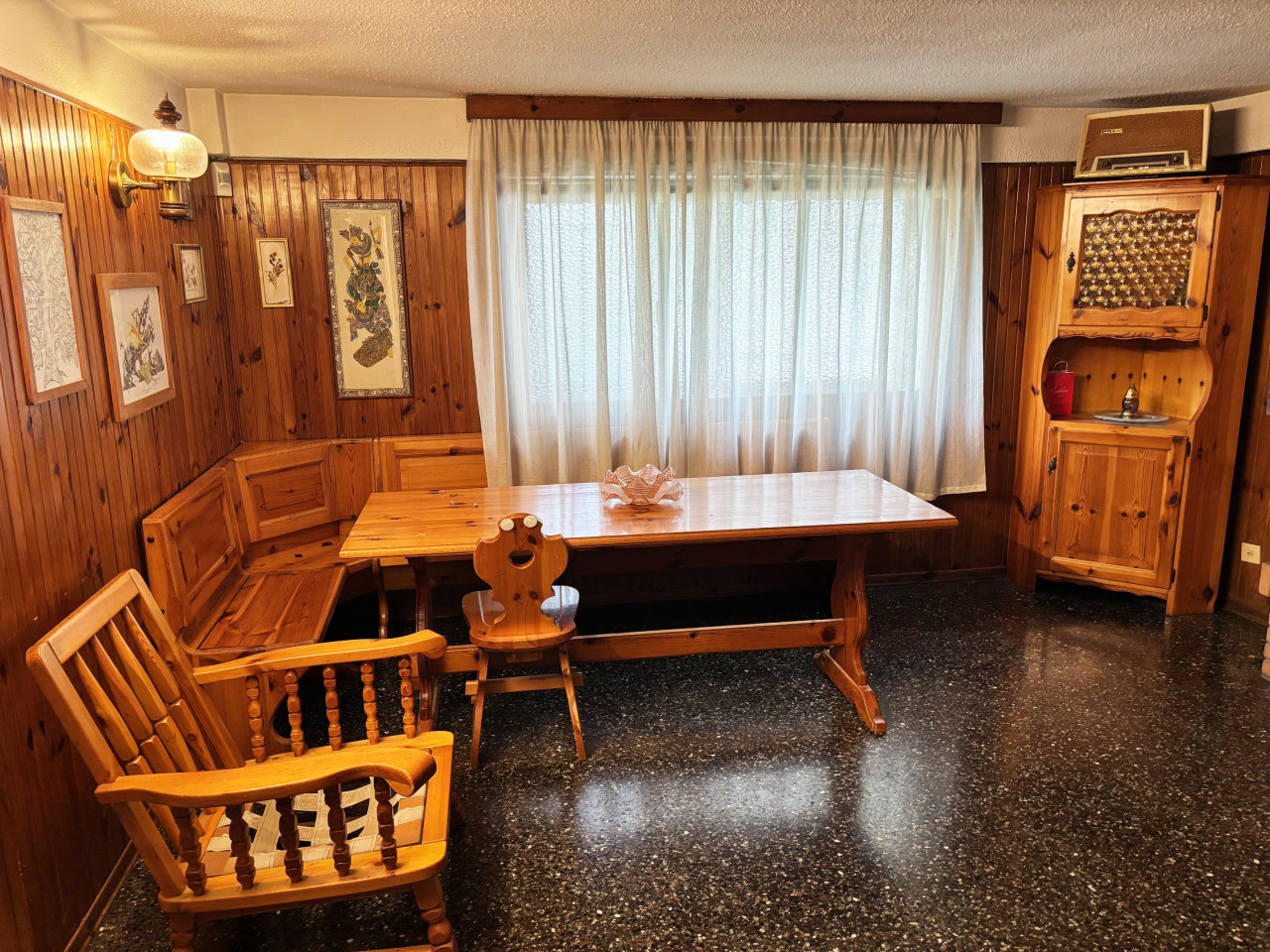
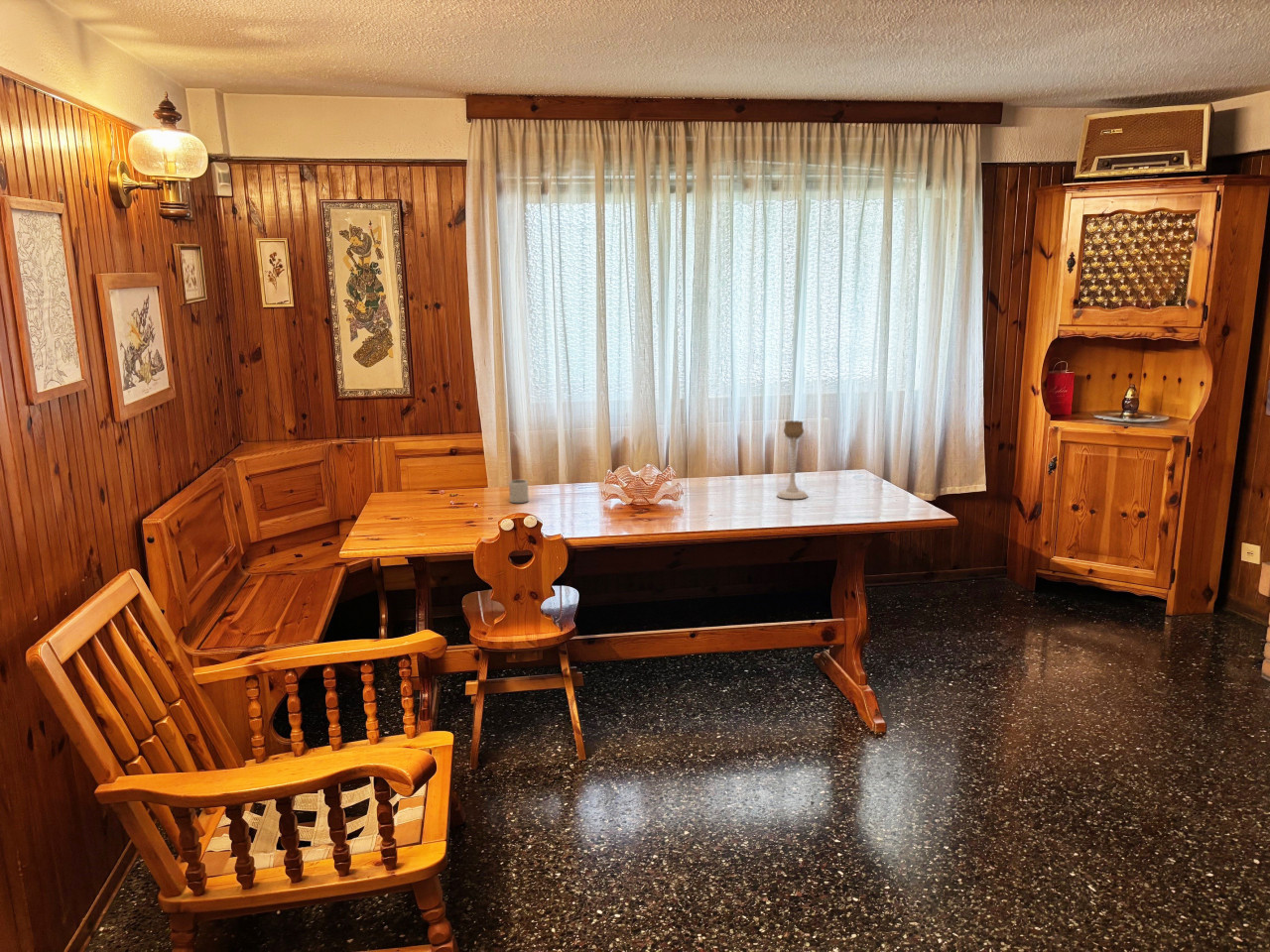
+ cup [508,479,530,504]
+ candle holder [776,419,809,500]
